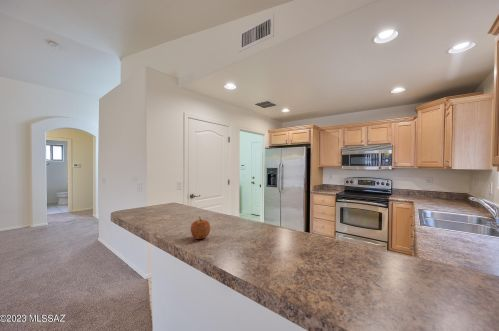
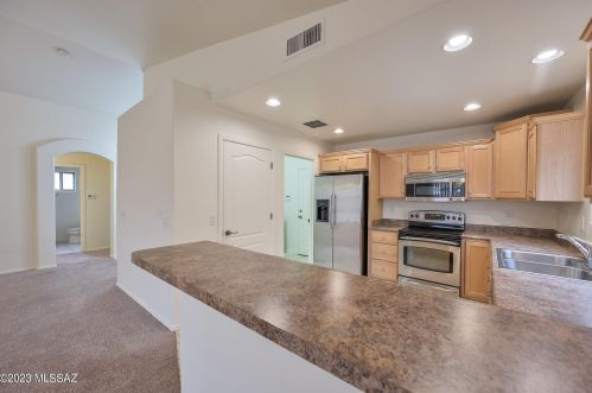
- apple [190,216,211,240]
